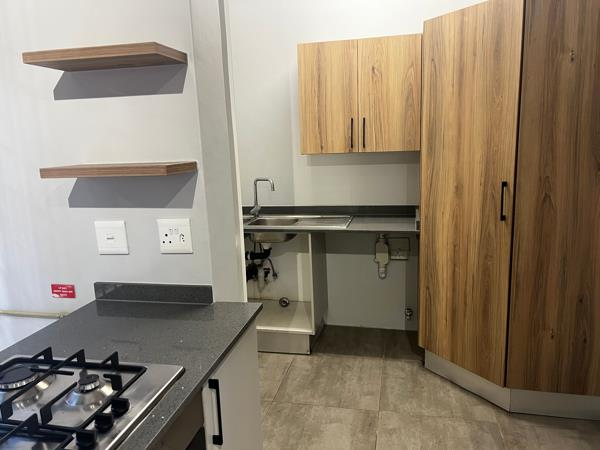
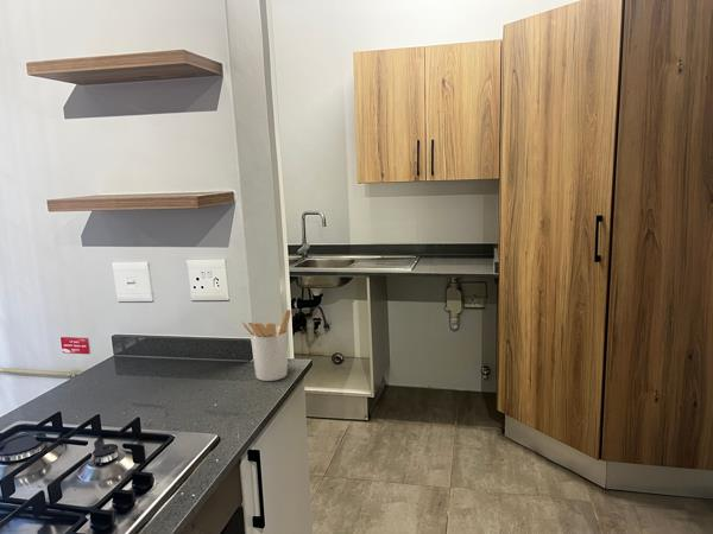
+ utensil holder [240,309,292,382]
